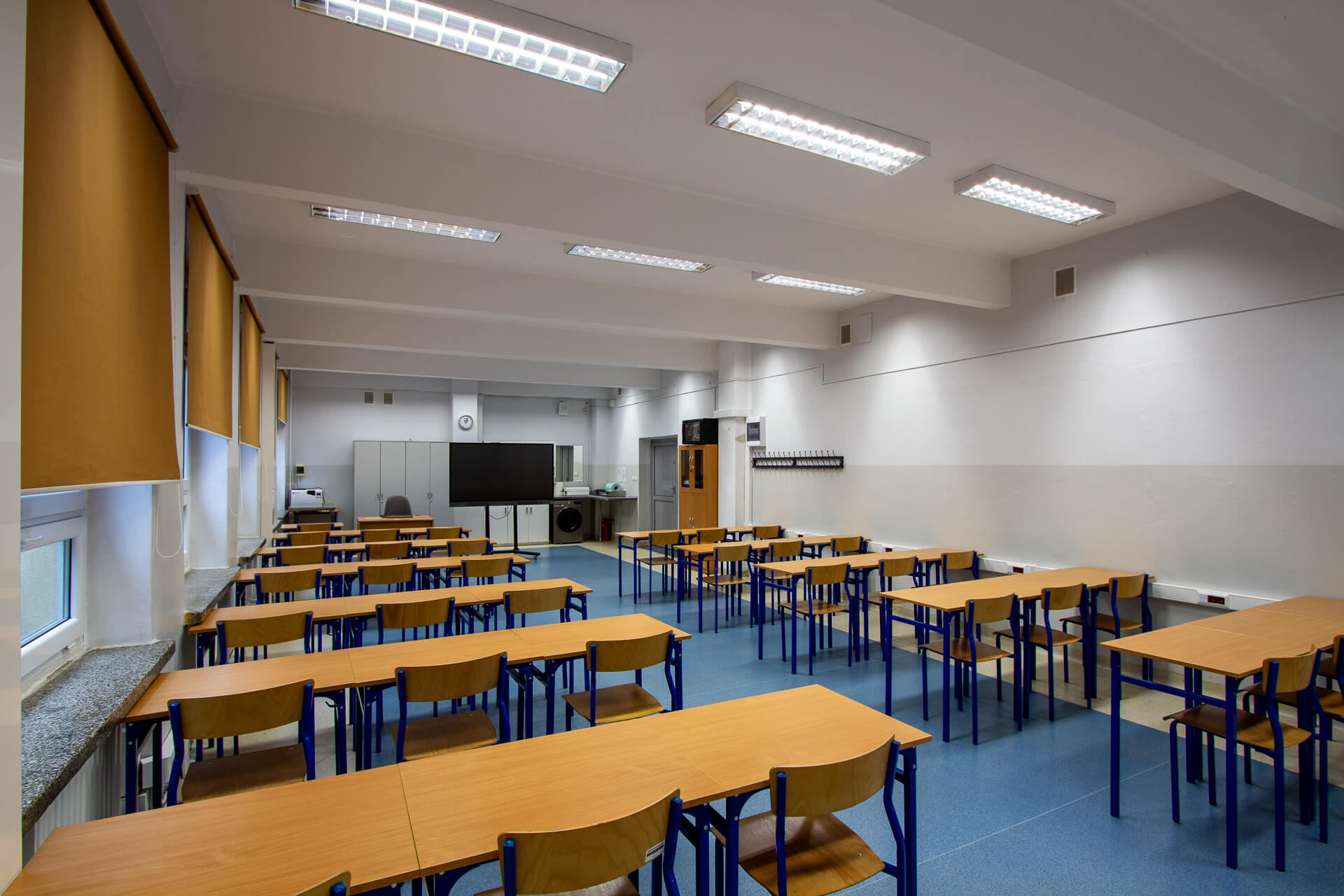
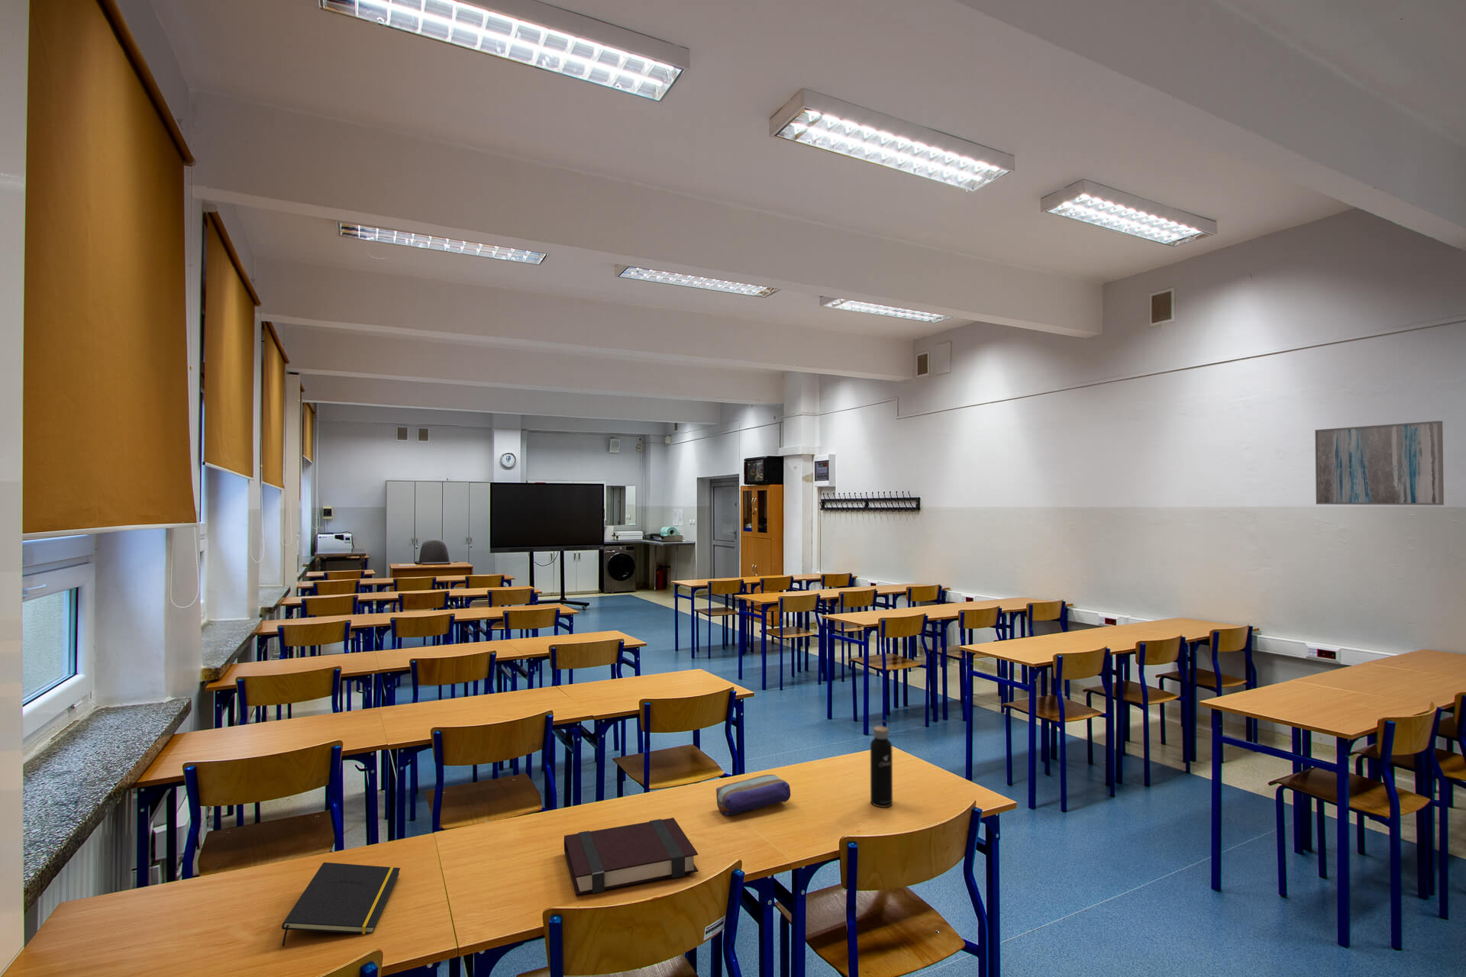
+ notepad [281,861,400,946]
+ pencil case [716,774,791,817]
+ water bottle [869,720,893,808]
+ wall art [1314,421,1444,506]
+ book [564,817,698,895]
